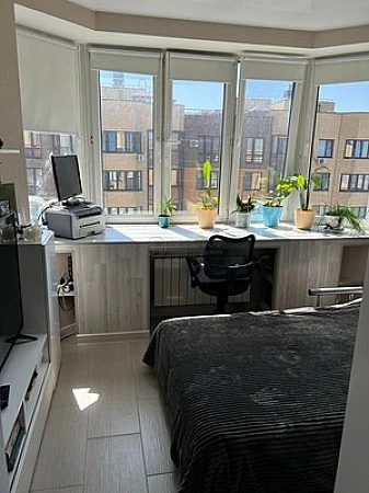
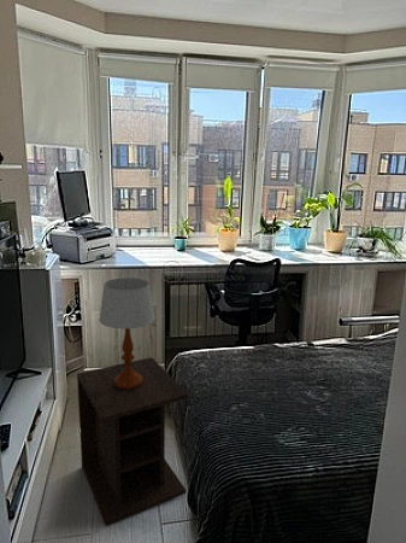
+ table lamp [98,276,155,390]
+ nightstand [76,356,189,527]
